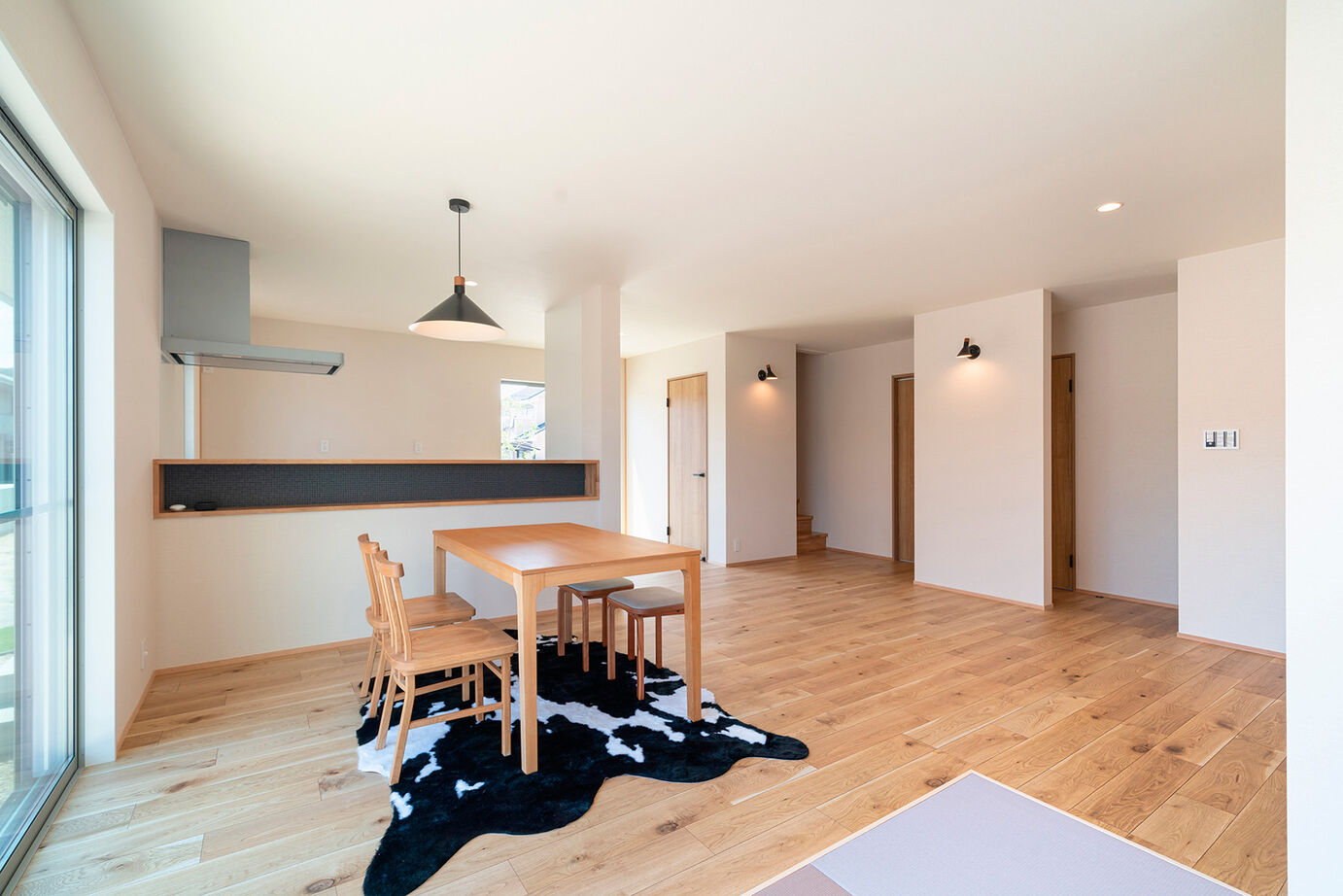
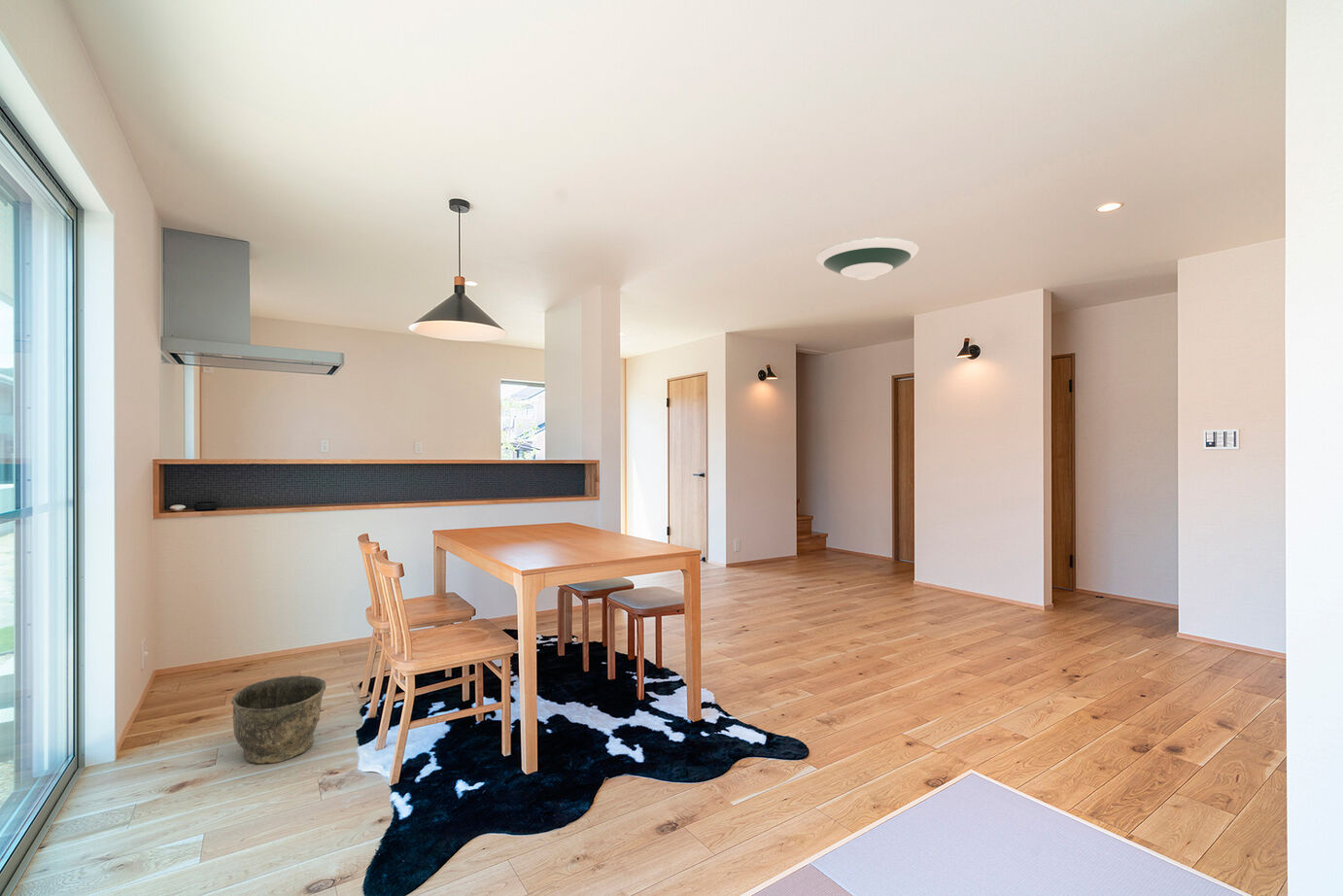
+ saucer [815,236,920,281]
+ bucket [230,674,327,765]
